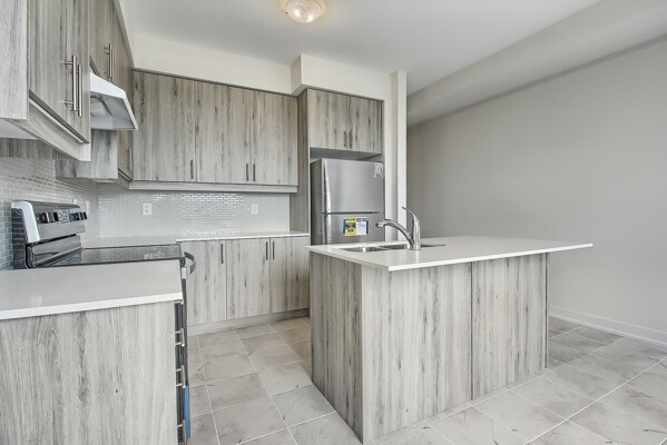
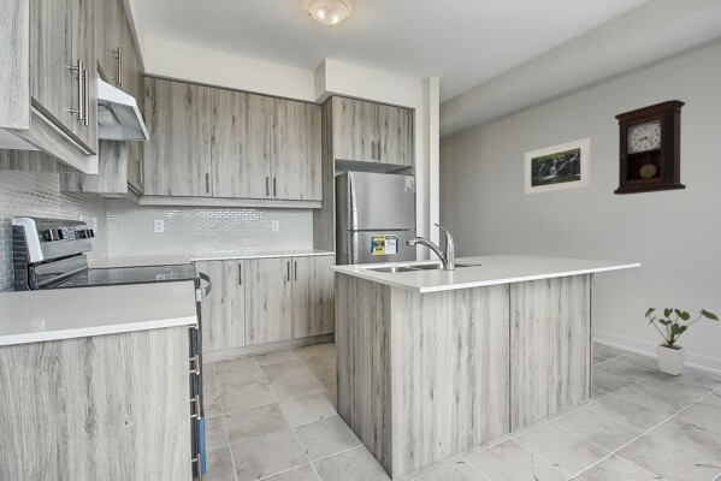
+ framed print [524,137,591,196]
+ house plant [644,307,720,376]
+ pendulum clock [613,99,687,196]
